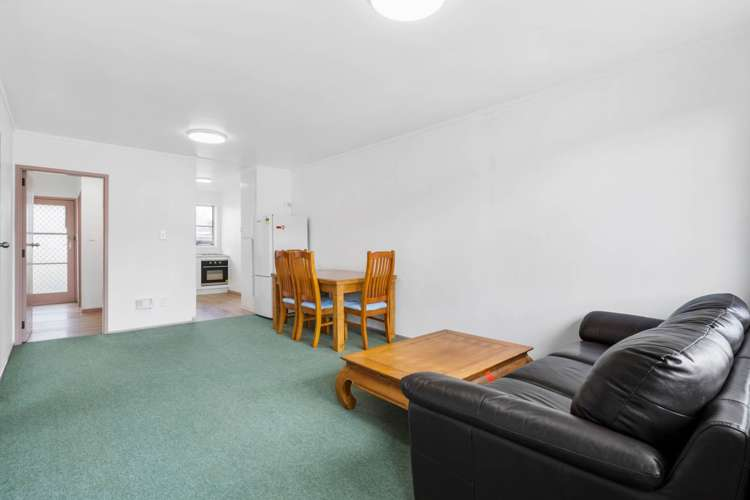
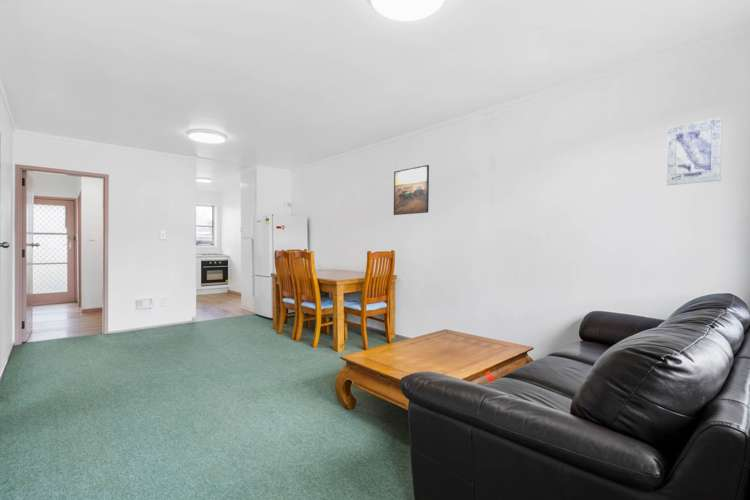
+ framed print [393,164,430,216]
+ wall art [666,117,723,186]
